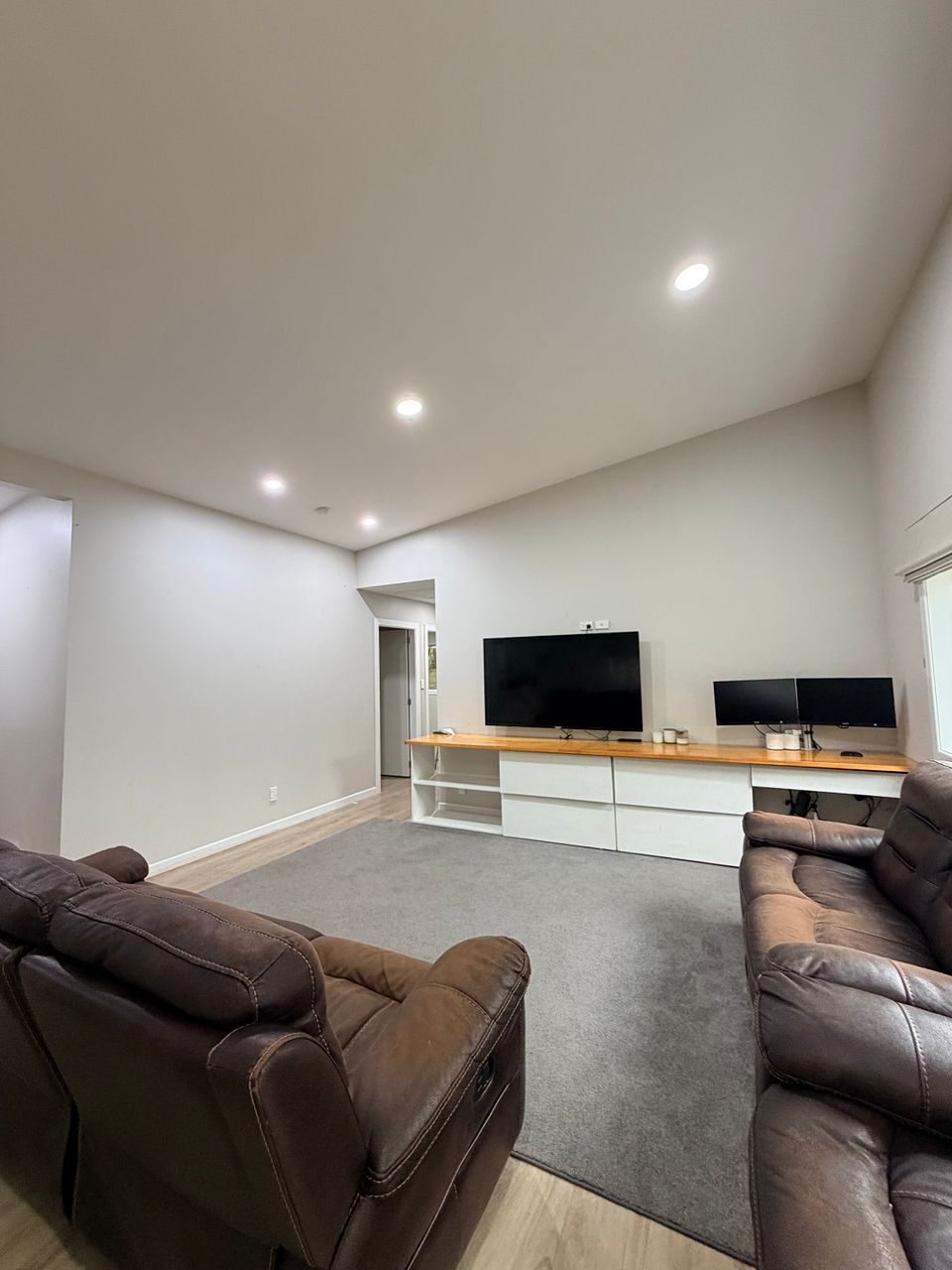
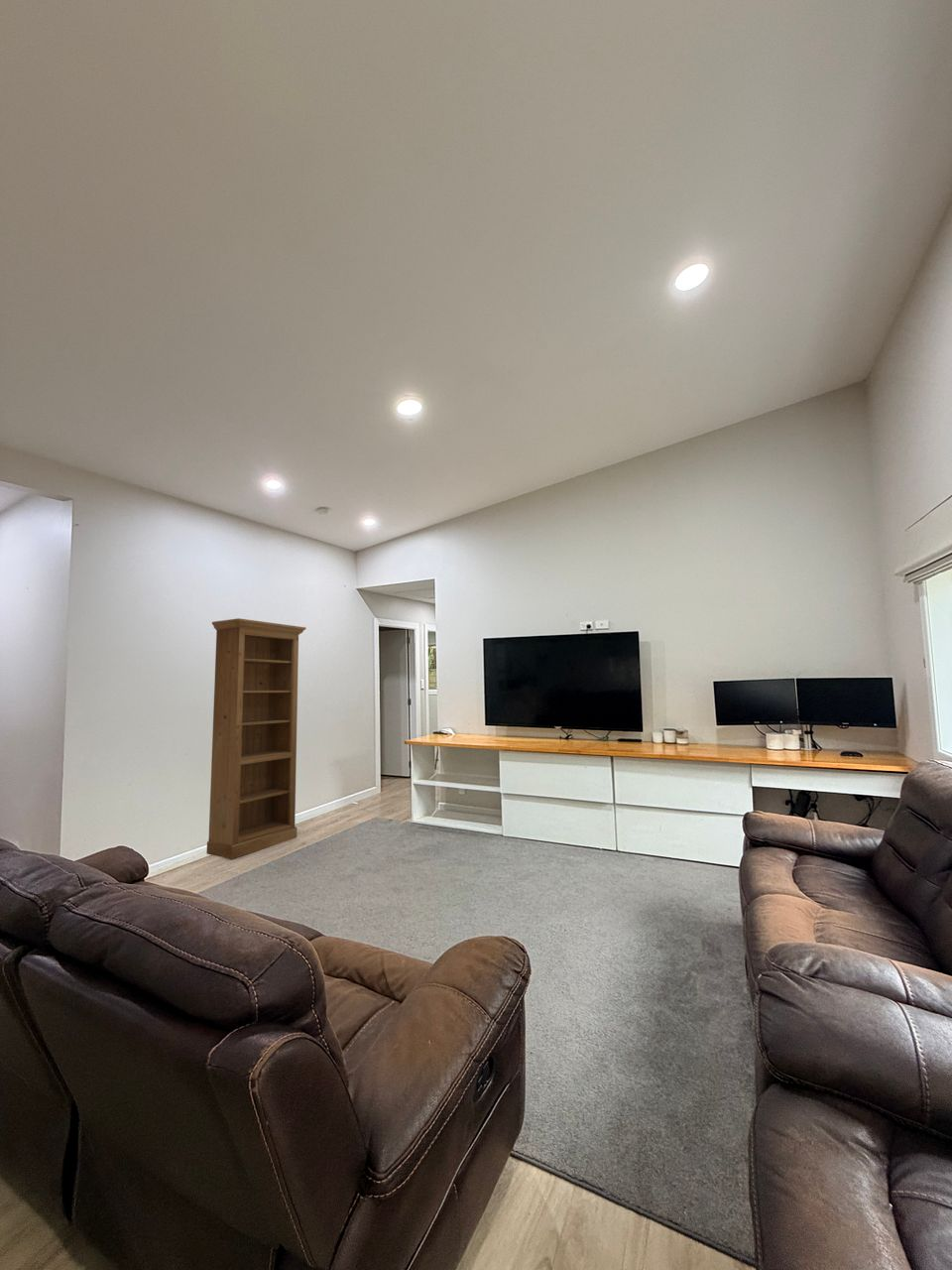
+ bookshelf [205,617,306,860]
